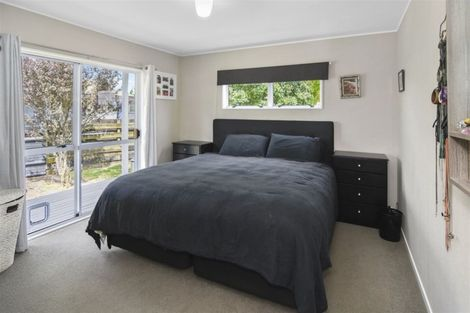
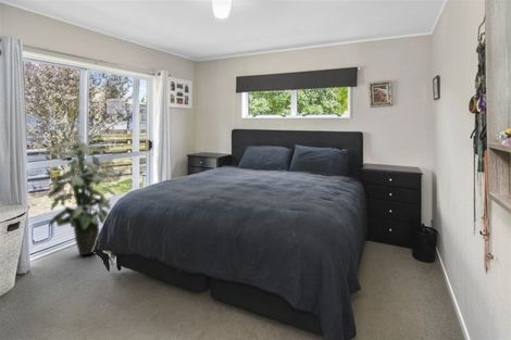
+ indoor plant [47,134,116,256]
